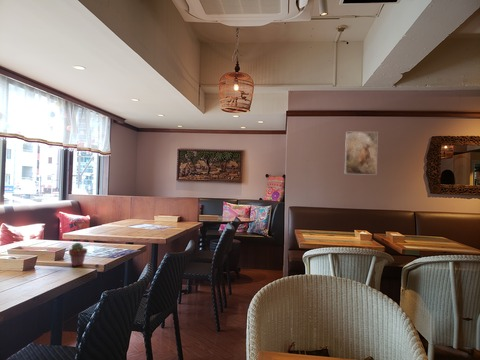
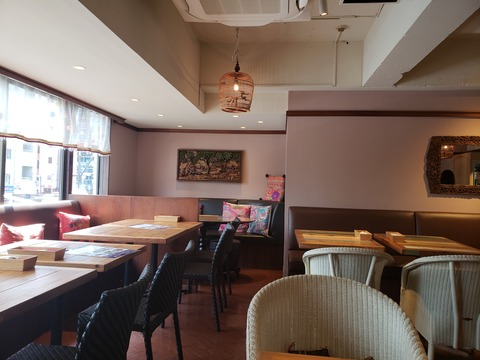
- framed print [344,131,379,176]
- potted succulent [68,242,88,267]
